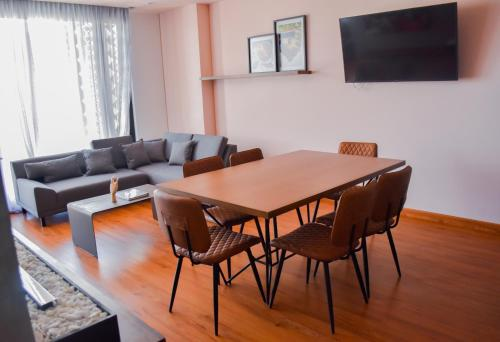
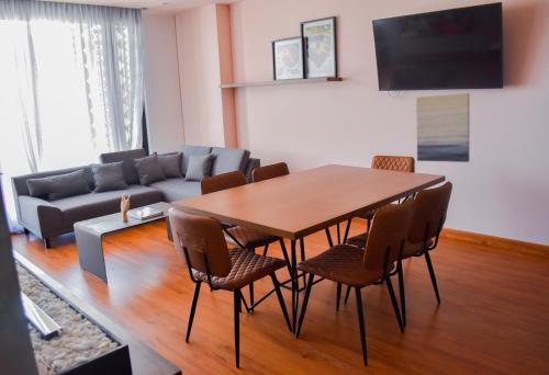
+ wall art [415,92,471,163]
